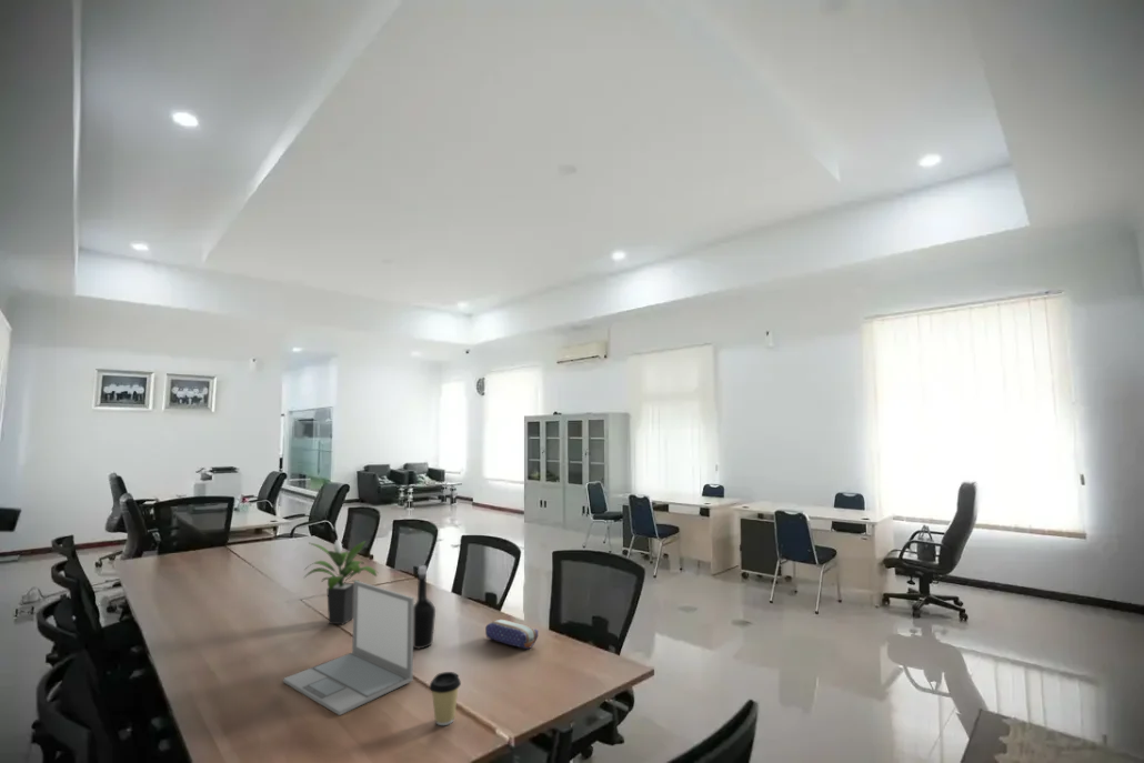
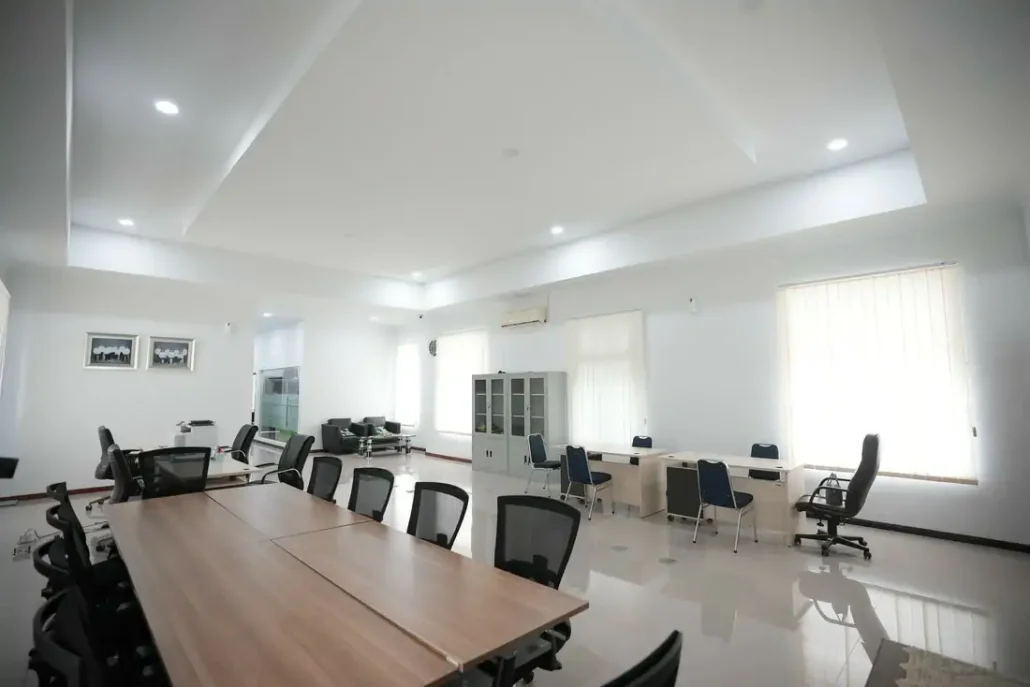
- pencil case [484,619,539,650]
- laptop [282,580,415,716]
- coffee cup [429,671,462,726]
- bottle [413,565,436,650]
- potted plant [302,539,378,625]
